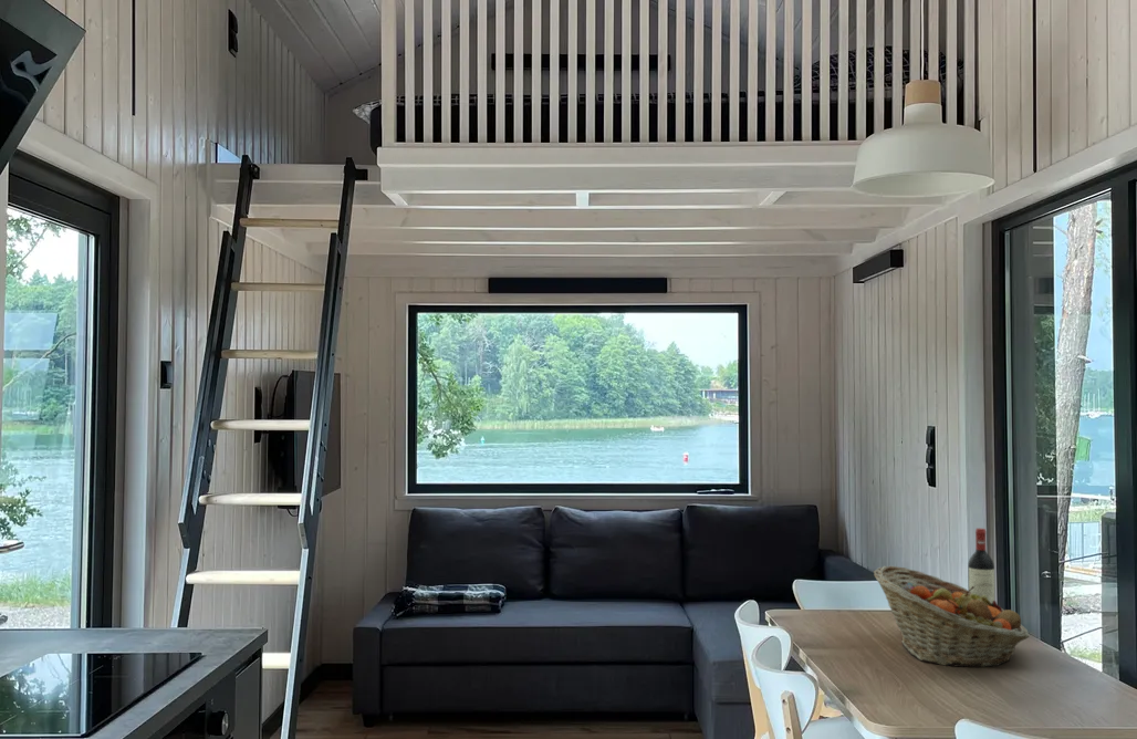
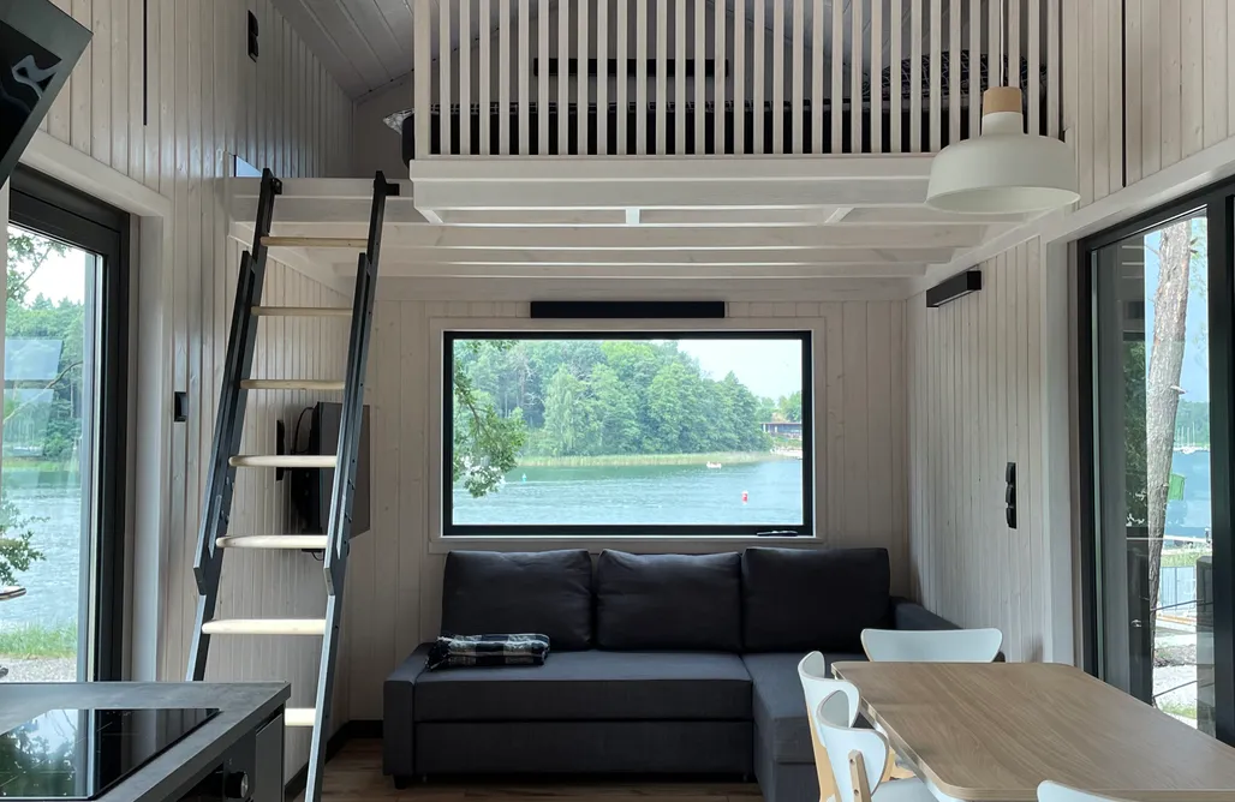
- wine bottle [967,528,995,603]
- fruit basket [873,564,1030,668]
